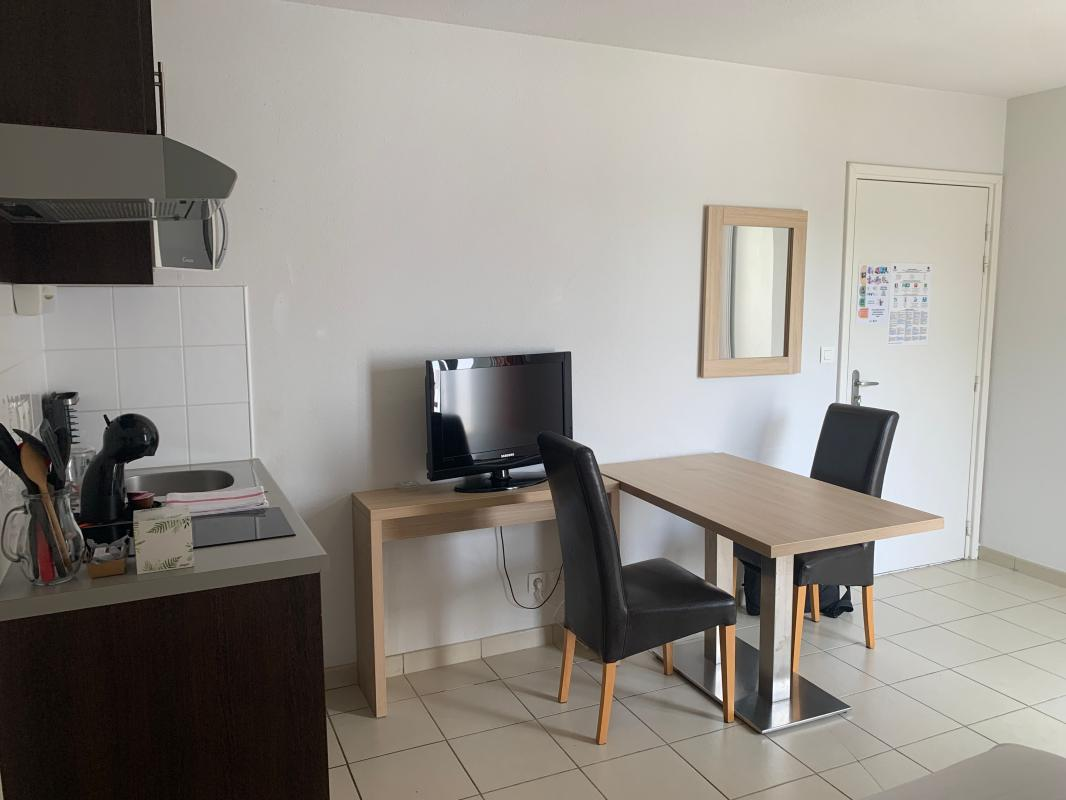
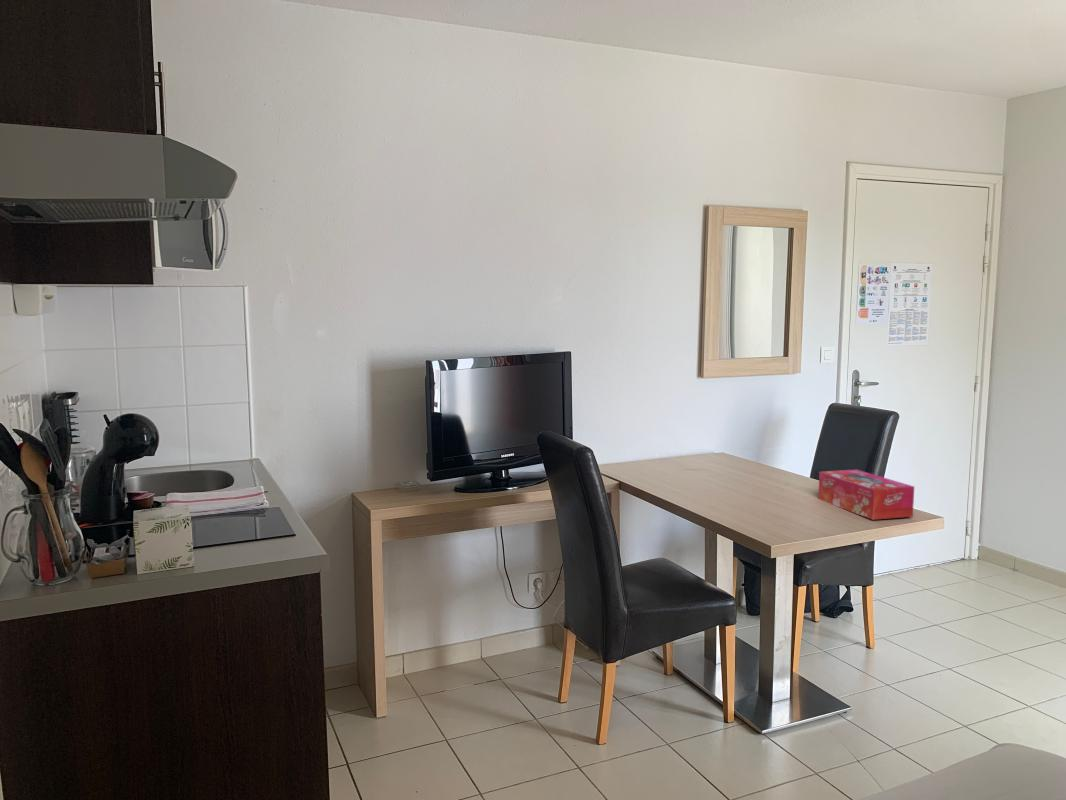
+ tissue box [817,469,915,521]
